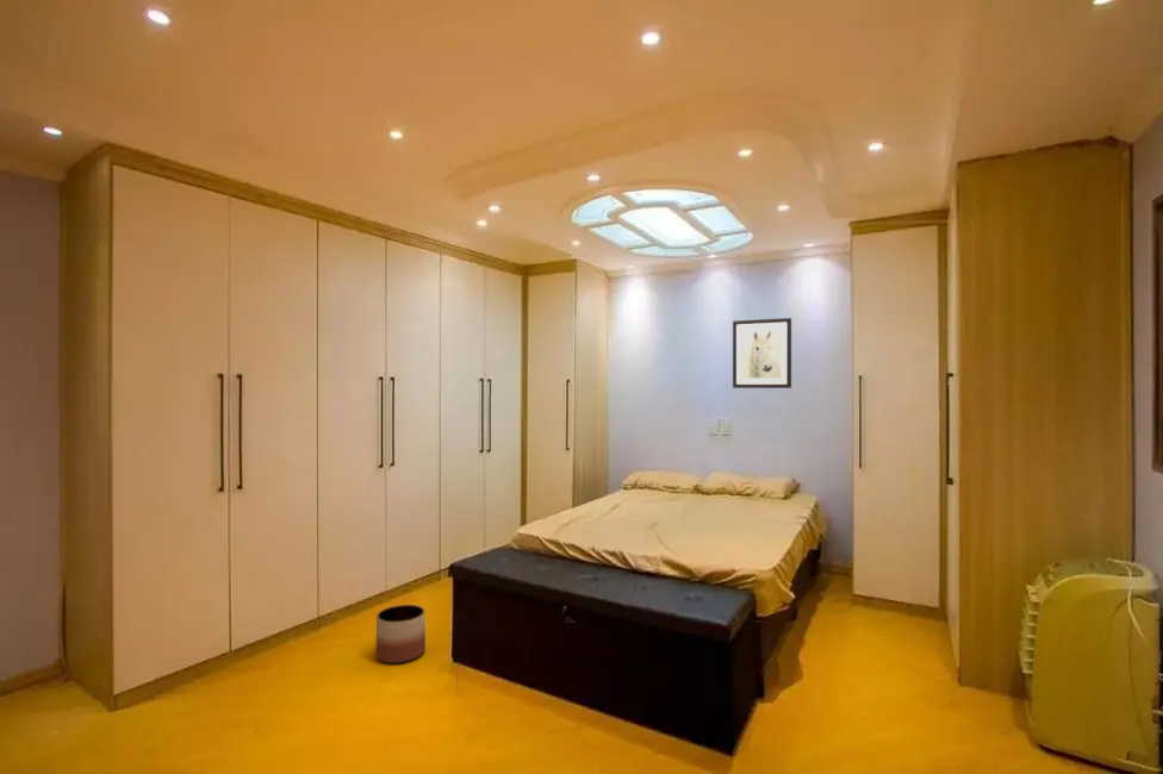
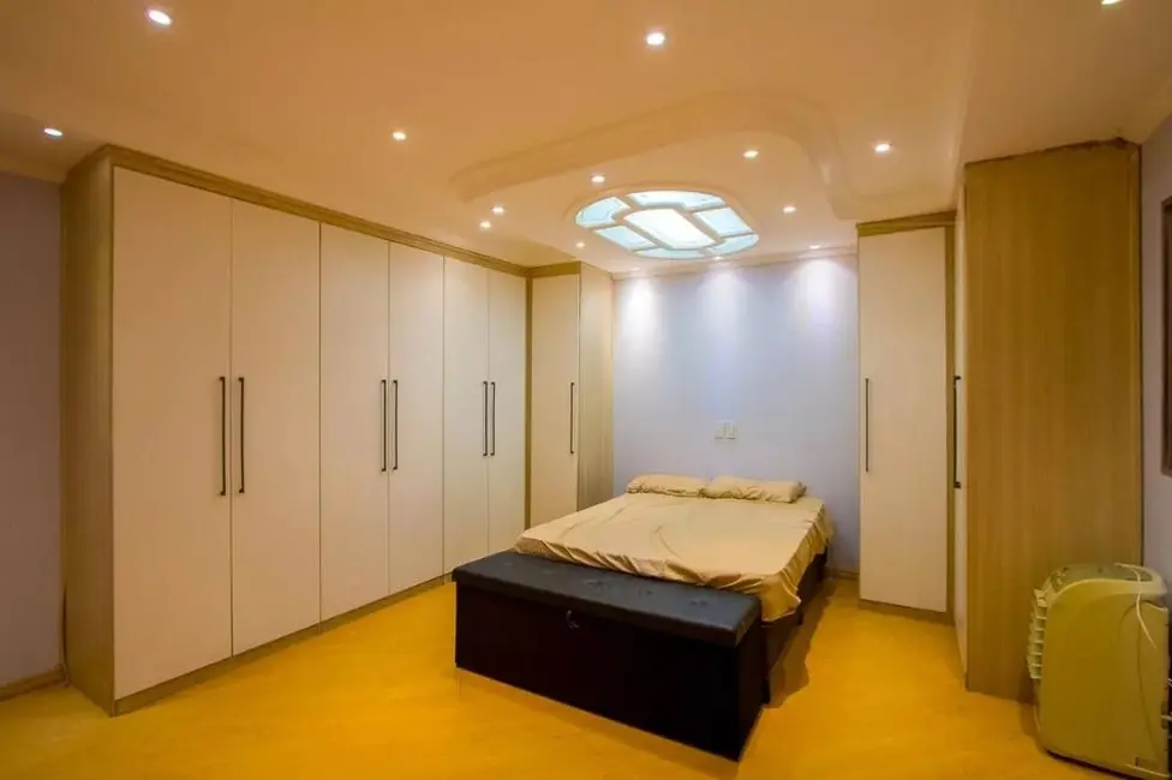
- planter [375,604,427,664]
- wall art [732,317,792,389]
